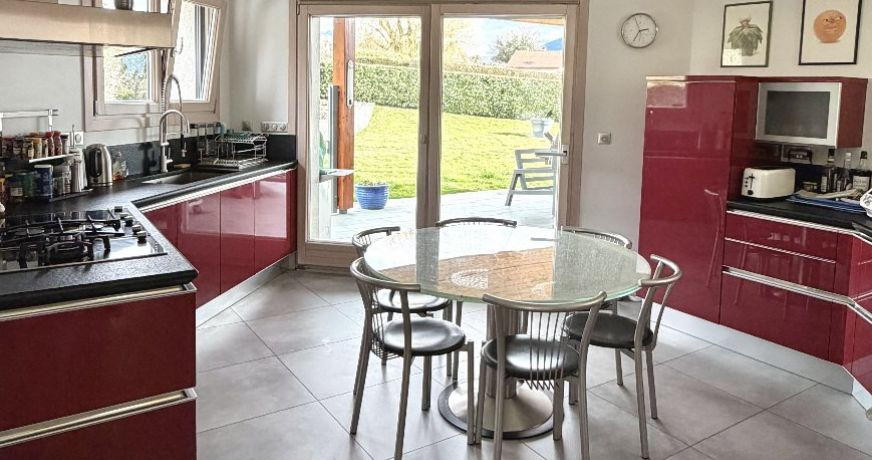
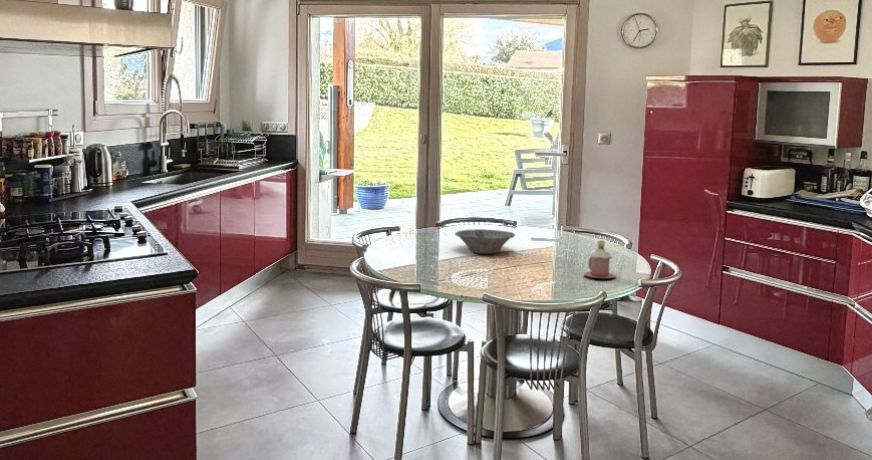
+ bowl [454,228,516,255]
+ mug [583,240,617,280]
